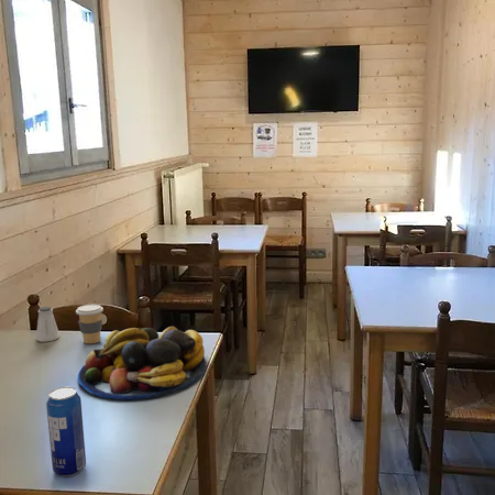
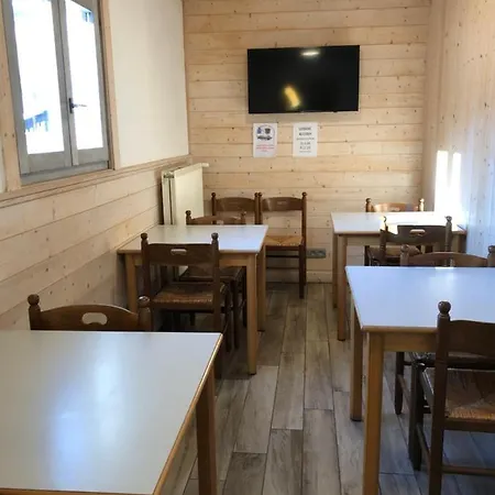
- saltshaker [35,306,61,343]
- coffee cup [75,304,105,344]
- beverage can [45,386,87,477]
- fruit bowl [77,326,207,400]
